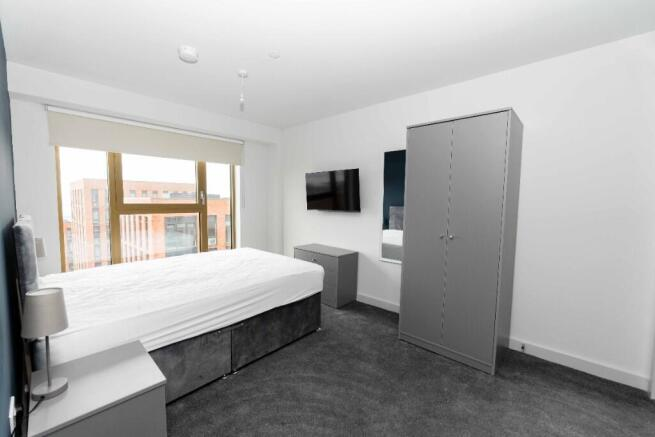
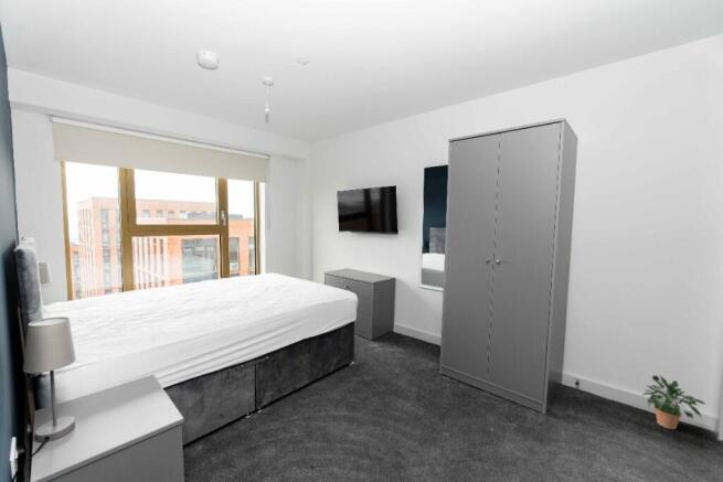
+ potted plant [641,374,708,430]
